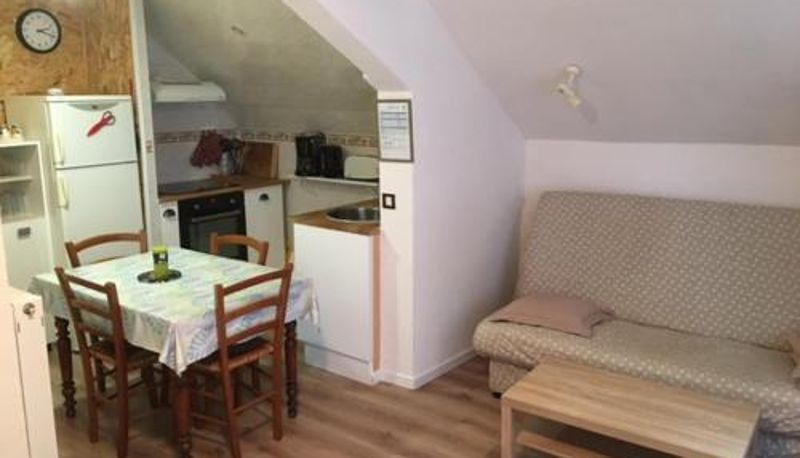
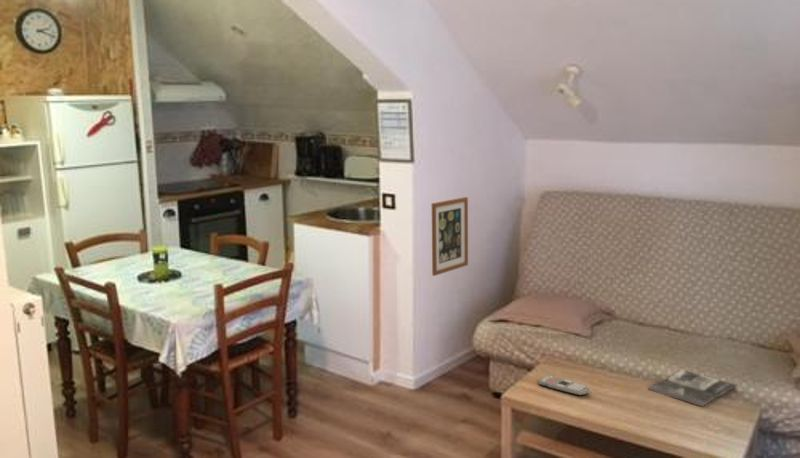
+ wall art [431,196,469,277]
+ remote control [538,374,590,397]
+ magazine [647,369,738,408]
